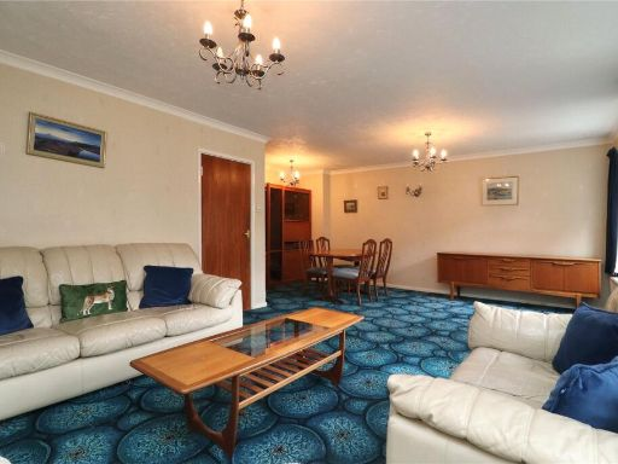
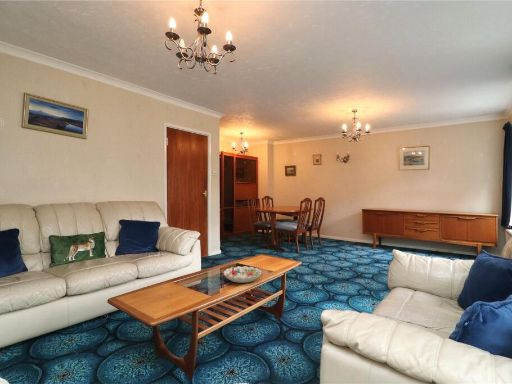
+ decorative bowl [222,265,262,284]
